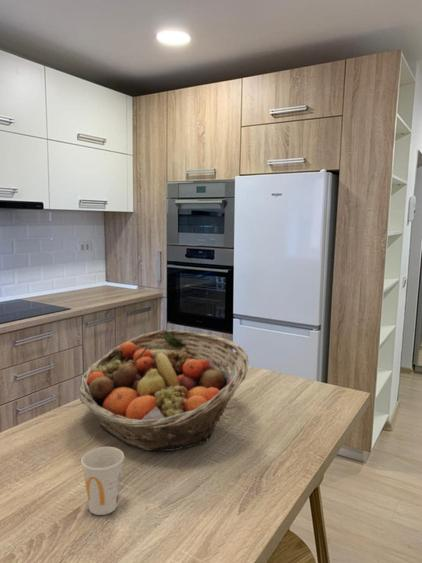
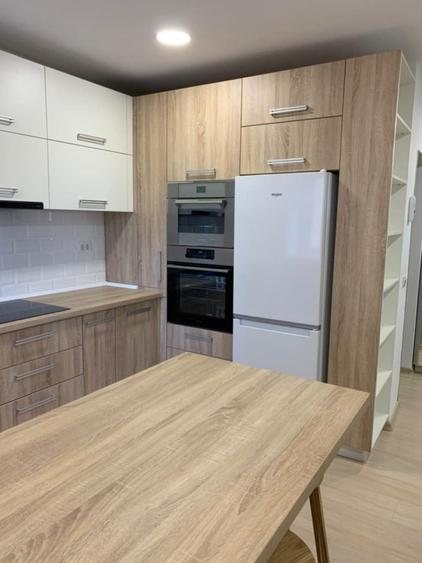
- fruit basket [77,329,249,452]
- cup [80,446,125,516]
